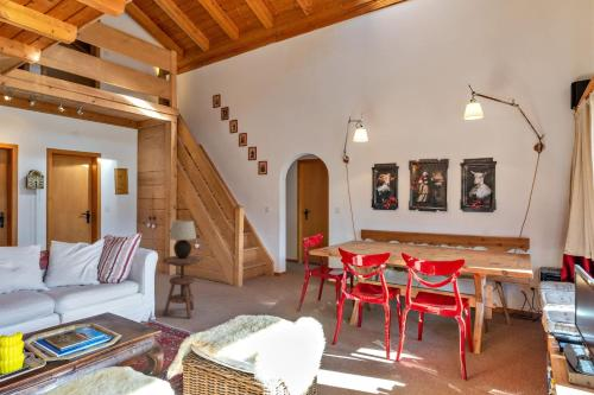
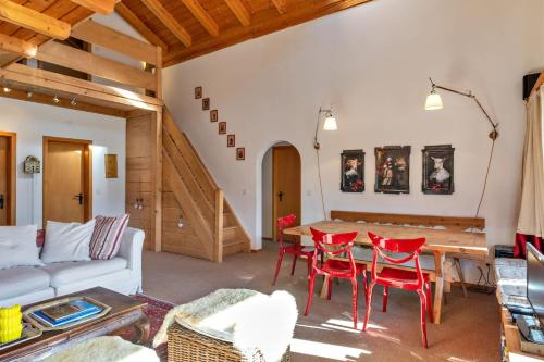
- side table [162,254,203,319]
- table lamp [168,219,197,259]
